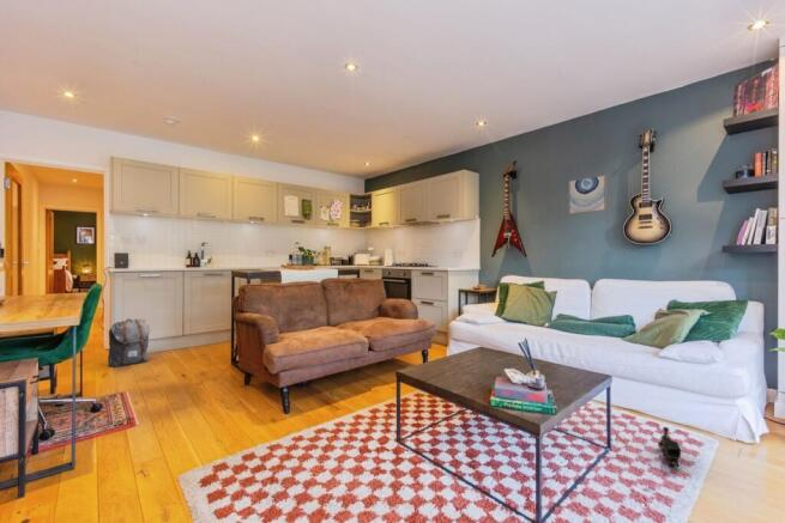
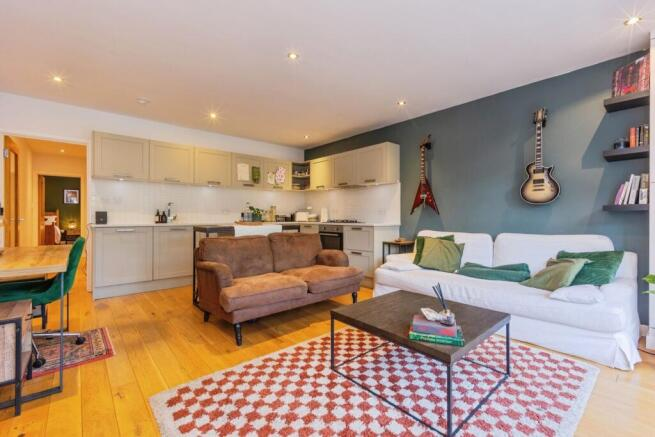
- backpack [107,317,151,369]
- wall art [568,174,608,215]
- toy train [657,426,683,469]
